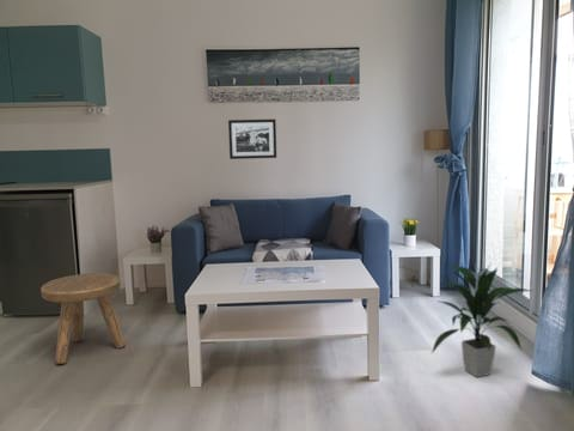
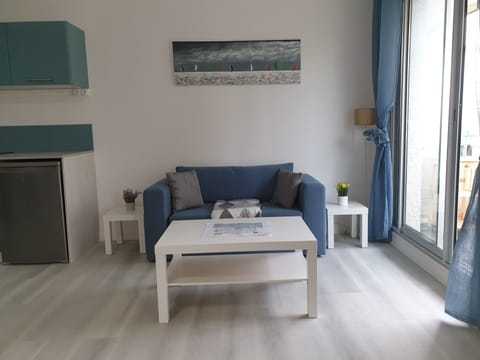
- stool [39,272,127,365]
- picture frame [227,119,277,160]
- indoor plant [430,263,533,378]
